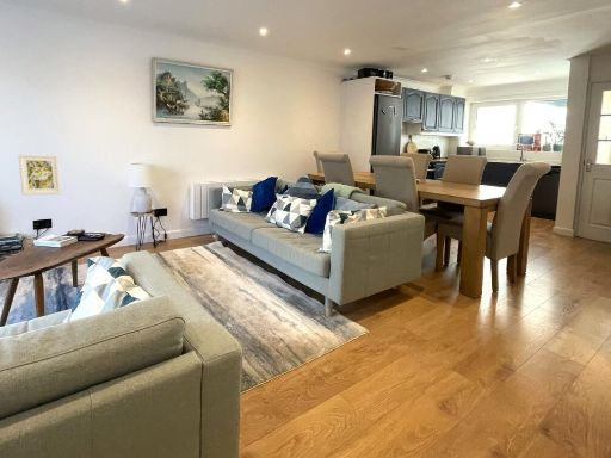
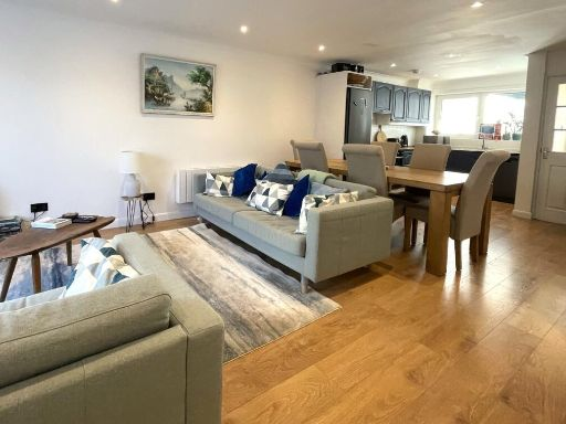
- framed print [17,153,62,197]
